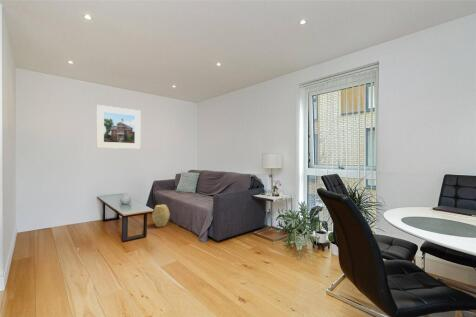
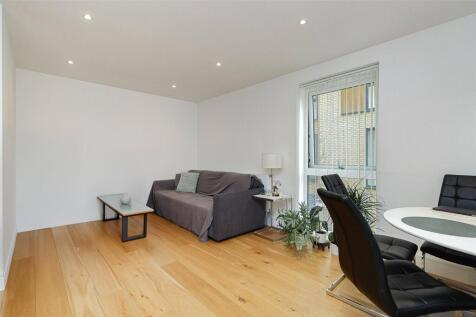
- woven basket [151,204,171,228]
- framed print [96,104,142,150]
